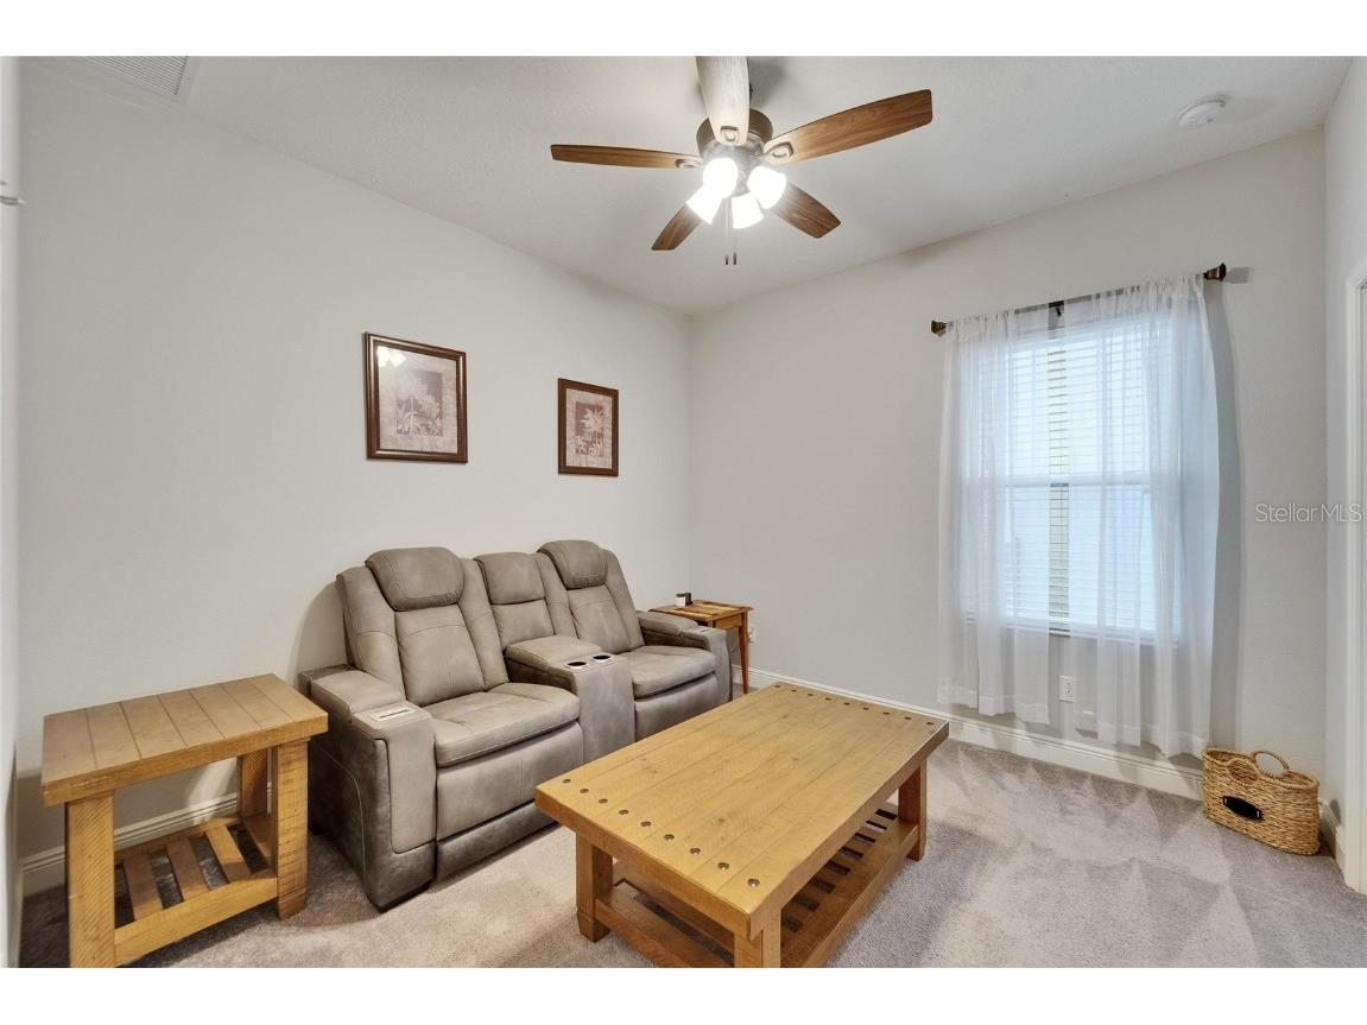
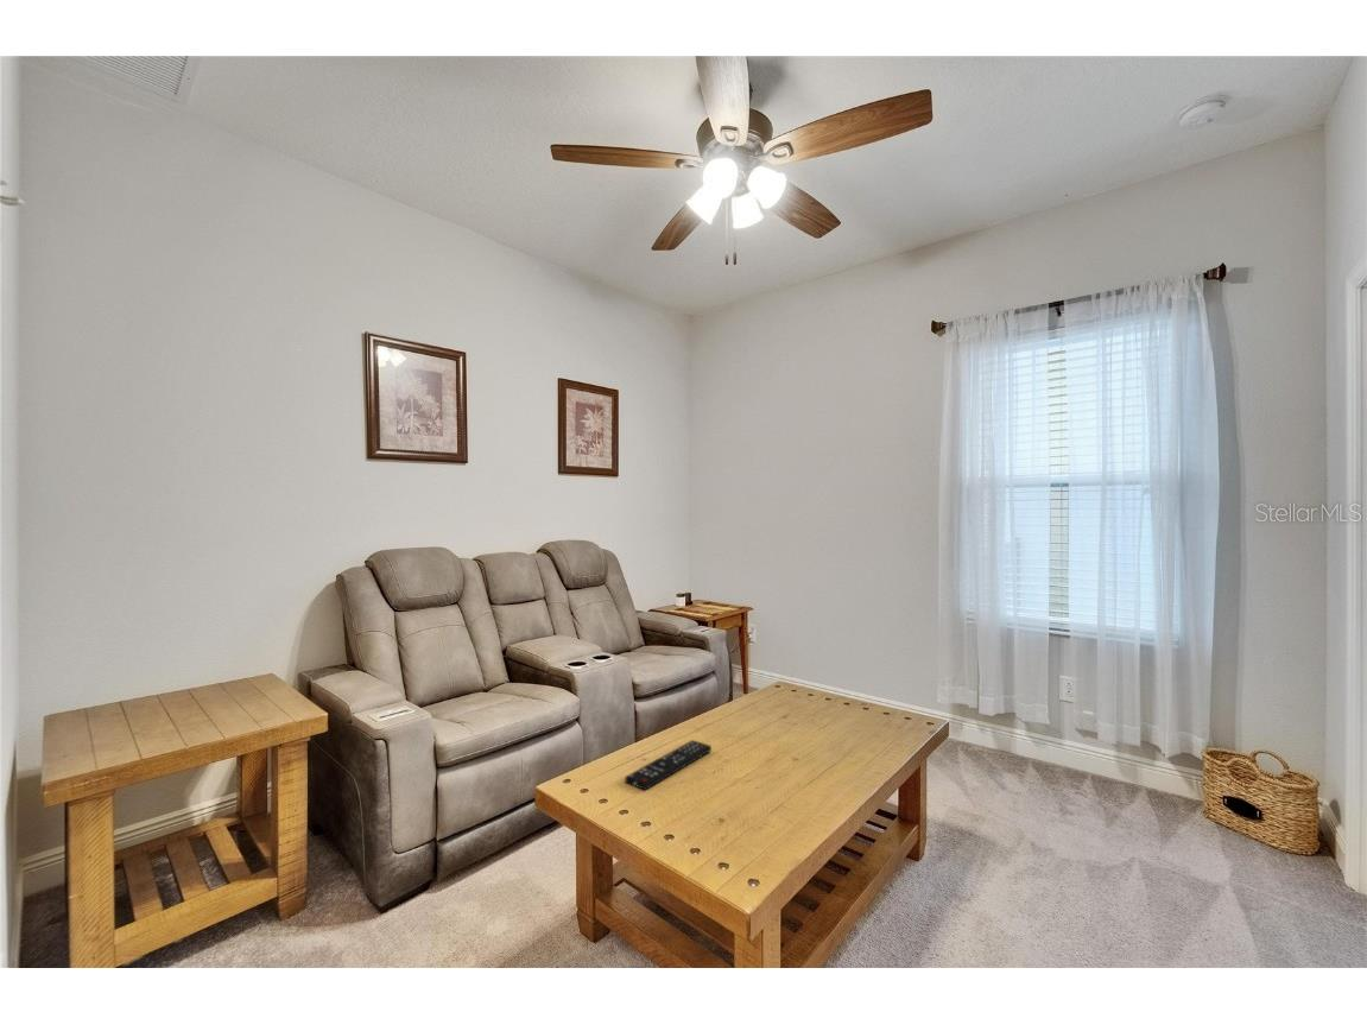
+ remote control [624,739,713,791]
